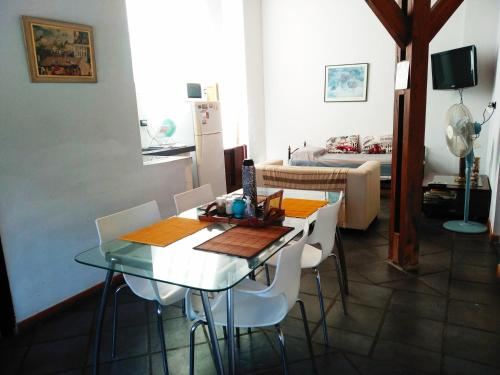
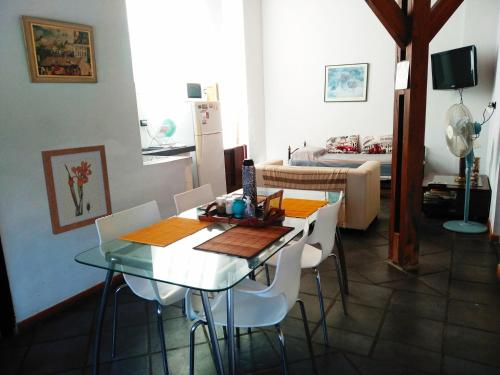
+ wall art [40,144,113,236]
